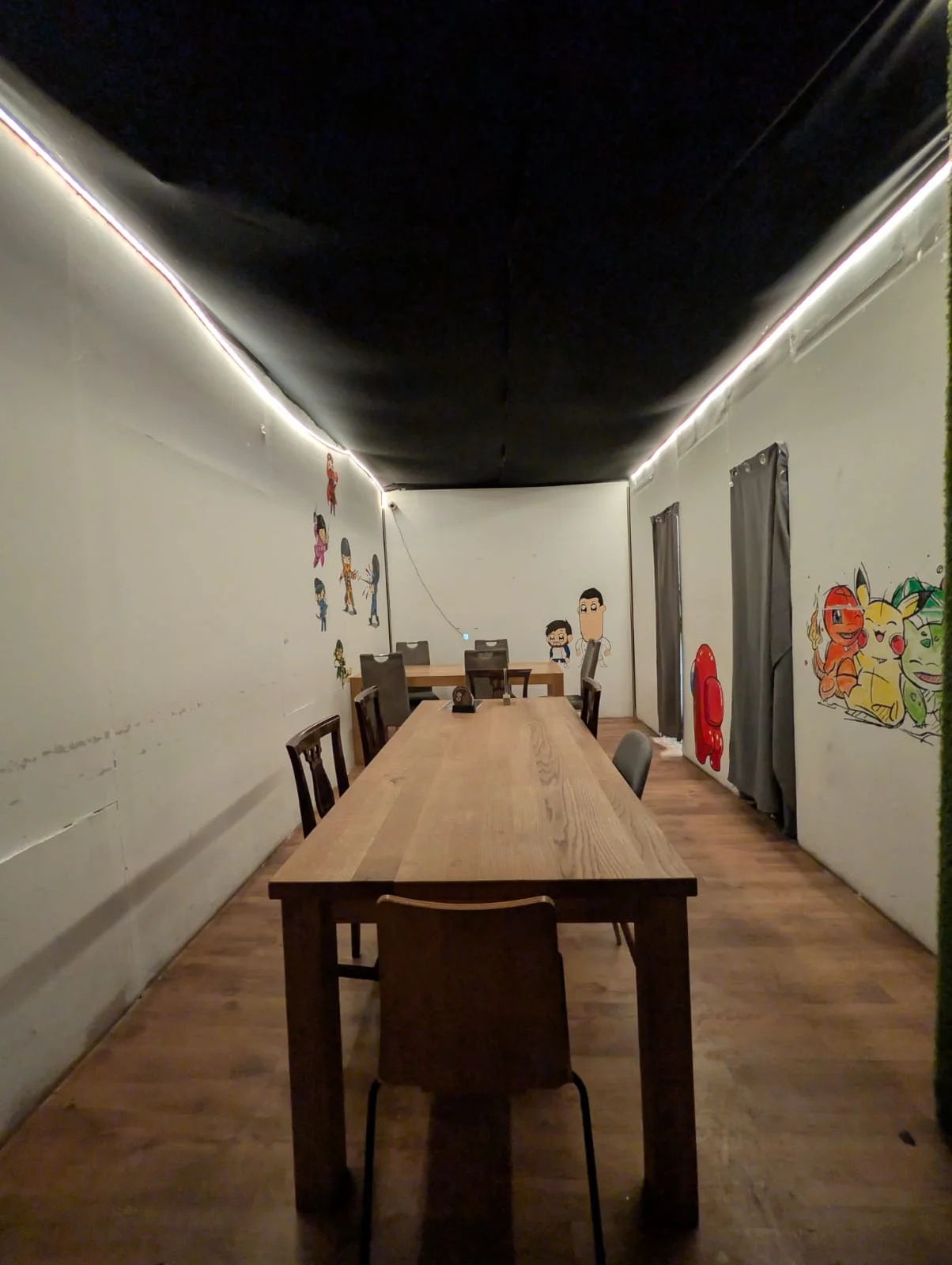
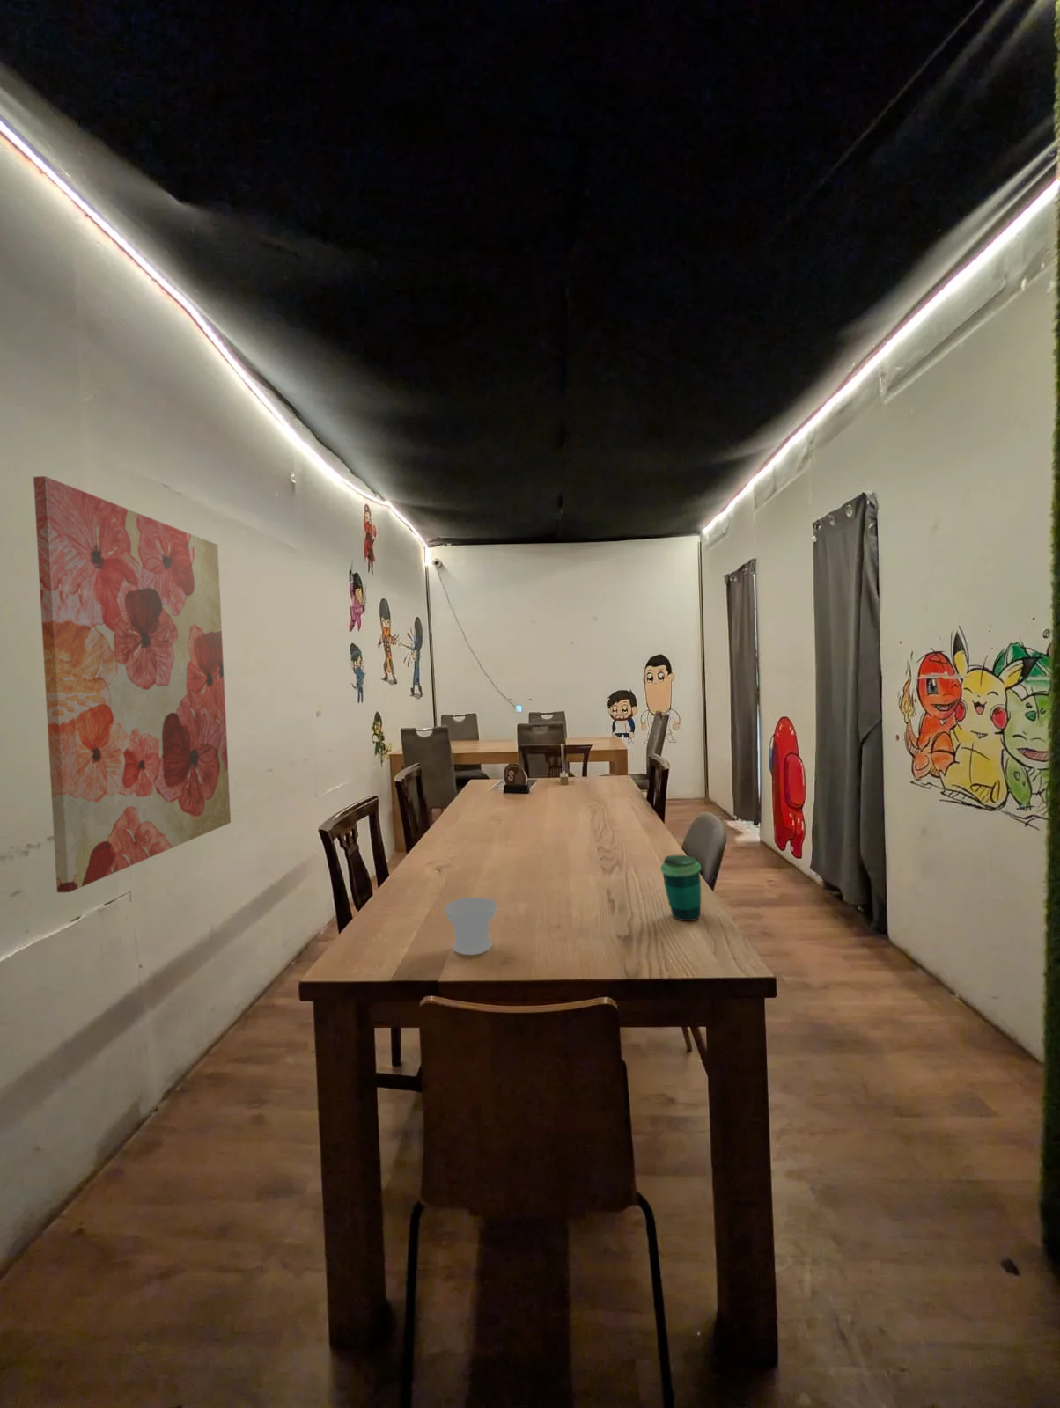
+ cup [659,855,701,922]
+ cup [444,897,499,956]
+ wall art [32,475,232,893]
